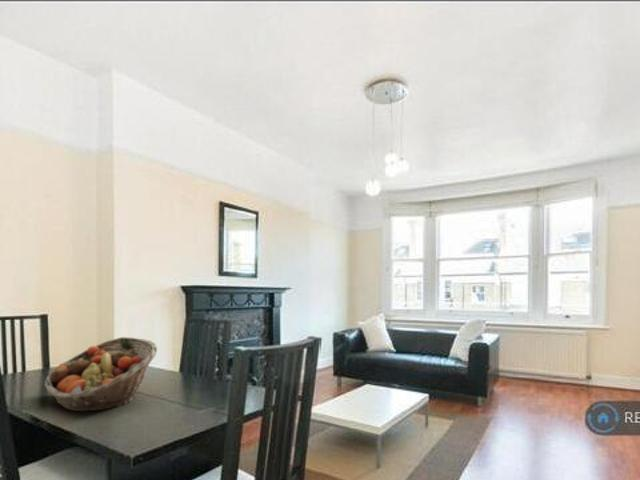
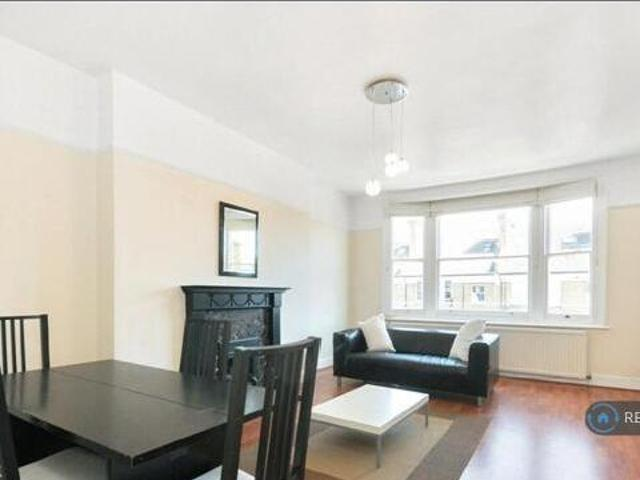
- fruit basket [44,336,159,412]
